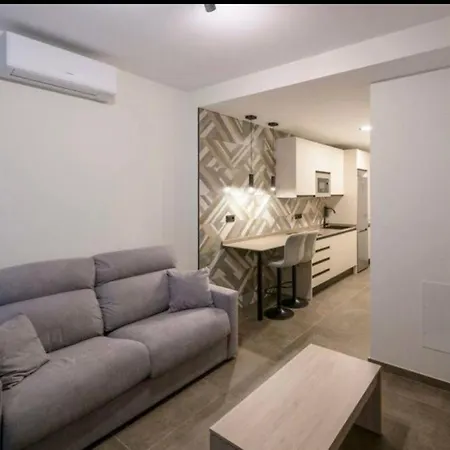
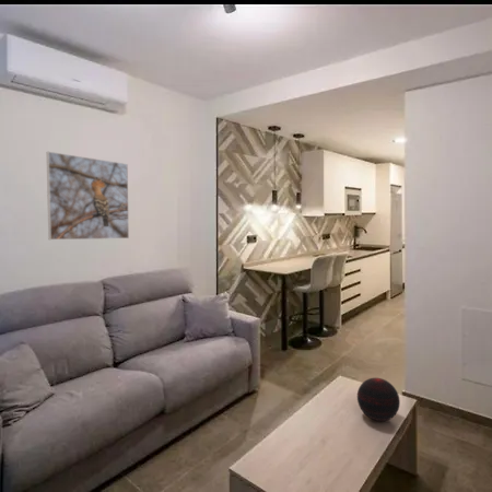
+ decorative orb [356,377,401,422]
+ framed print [46,151,130,241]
